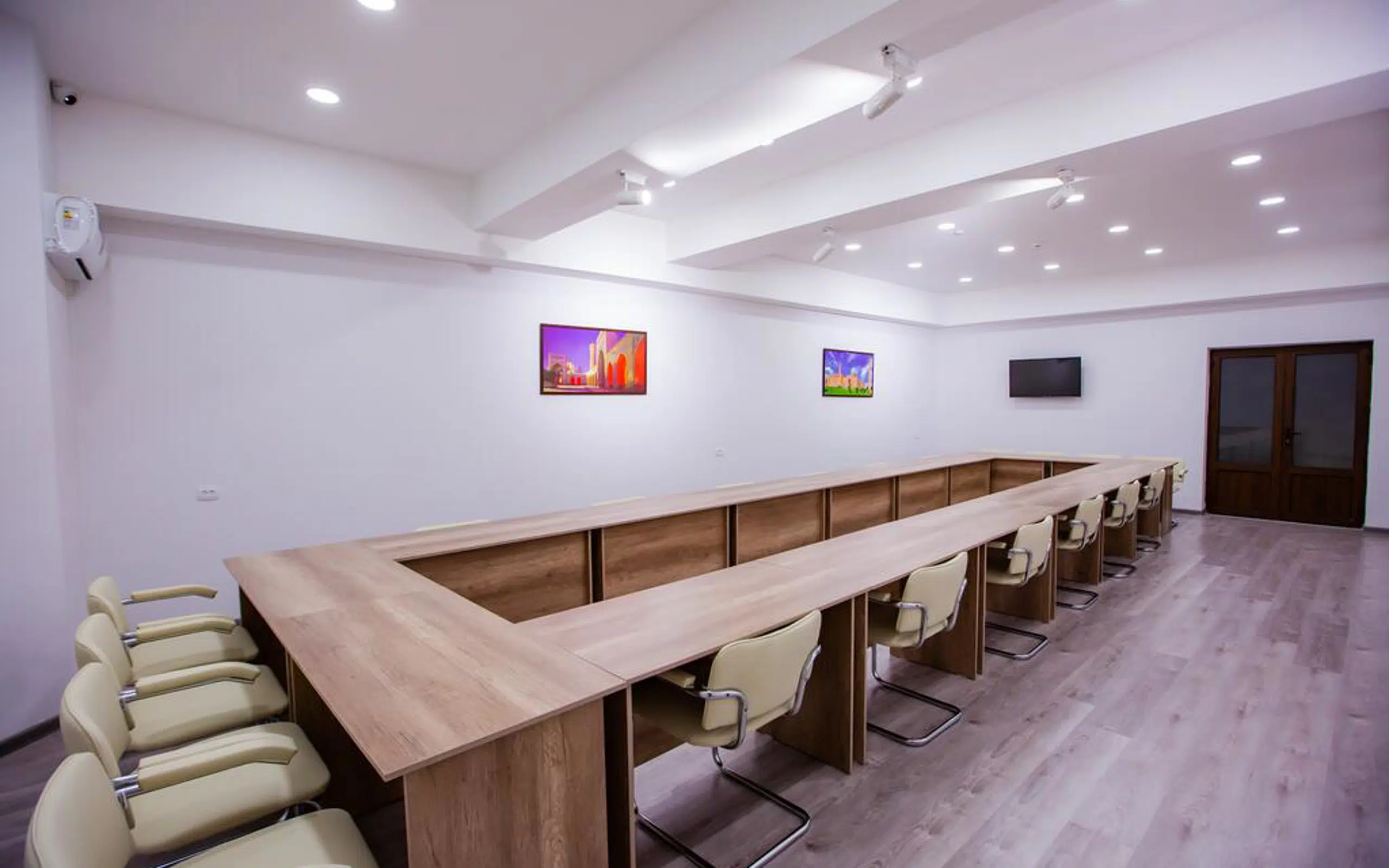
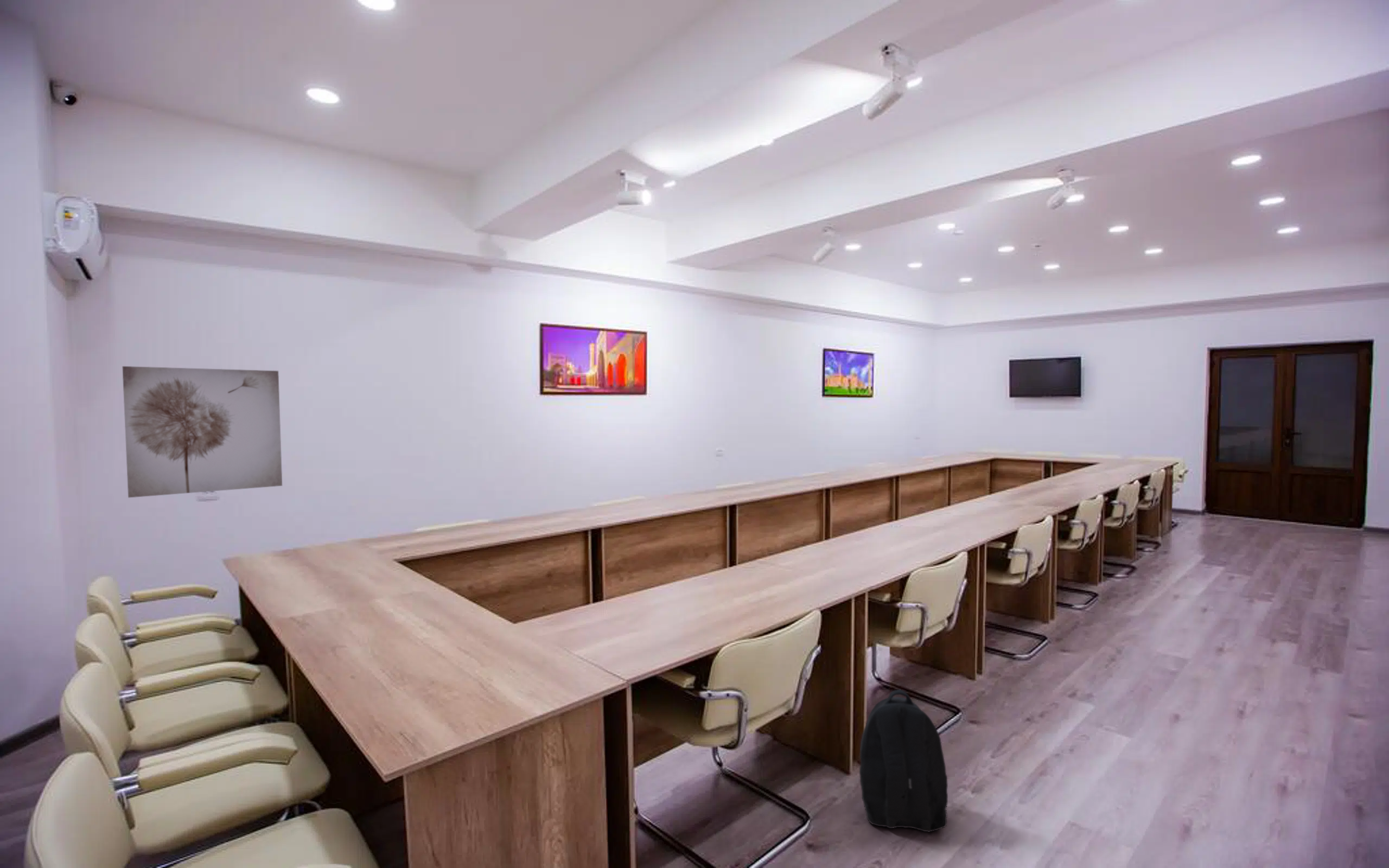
+ wall art [122,366,283,498]
+ backpack [859,689,948,833]
